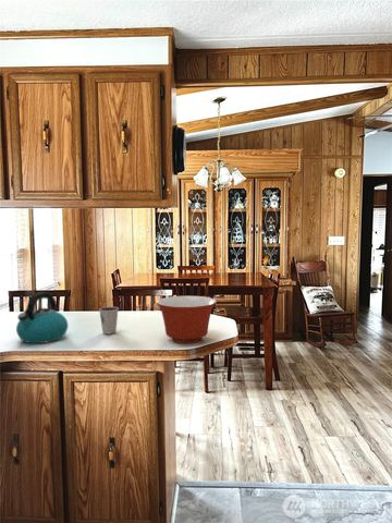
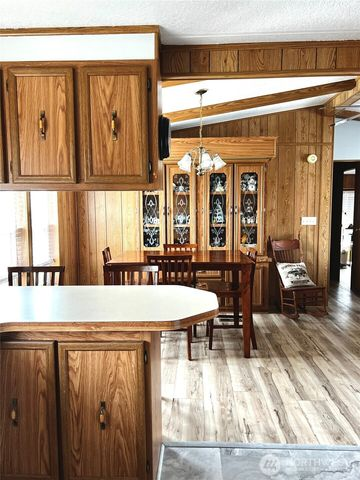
- kettle [15,291,69,344]
- dixie cup [98,306,120,335]
- mixing bowl [155,295,218,344]
